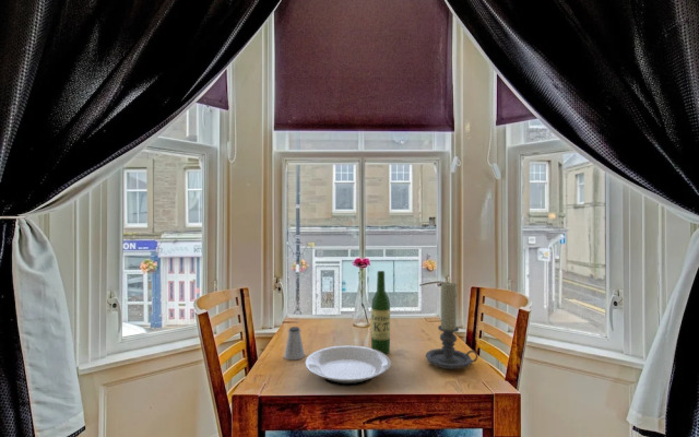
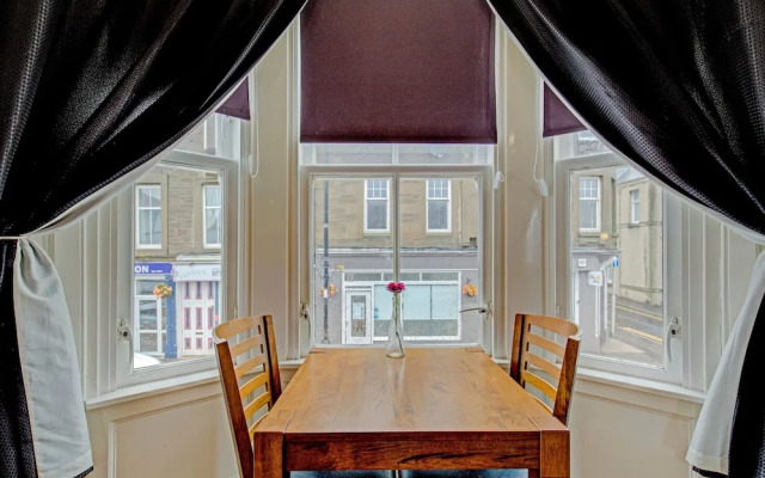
- plate [304,344,391,387]
- candle holder [425,282,479,370]
- saltshaker [283,326,306,361]
- wine bottle [370,270,391,355]
